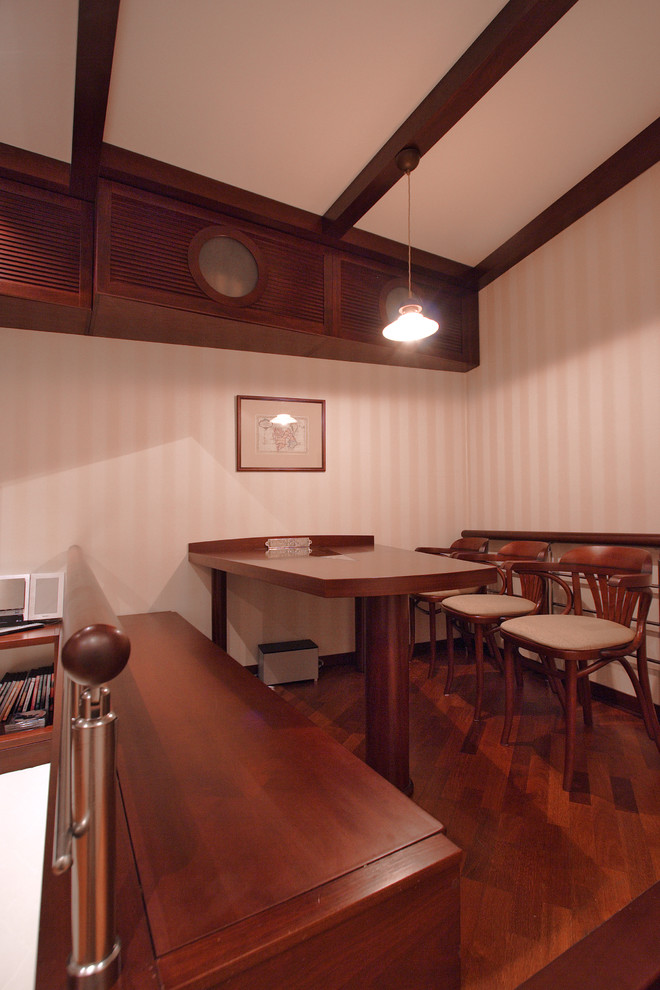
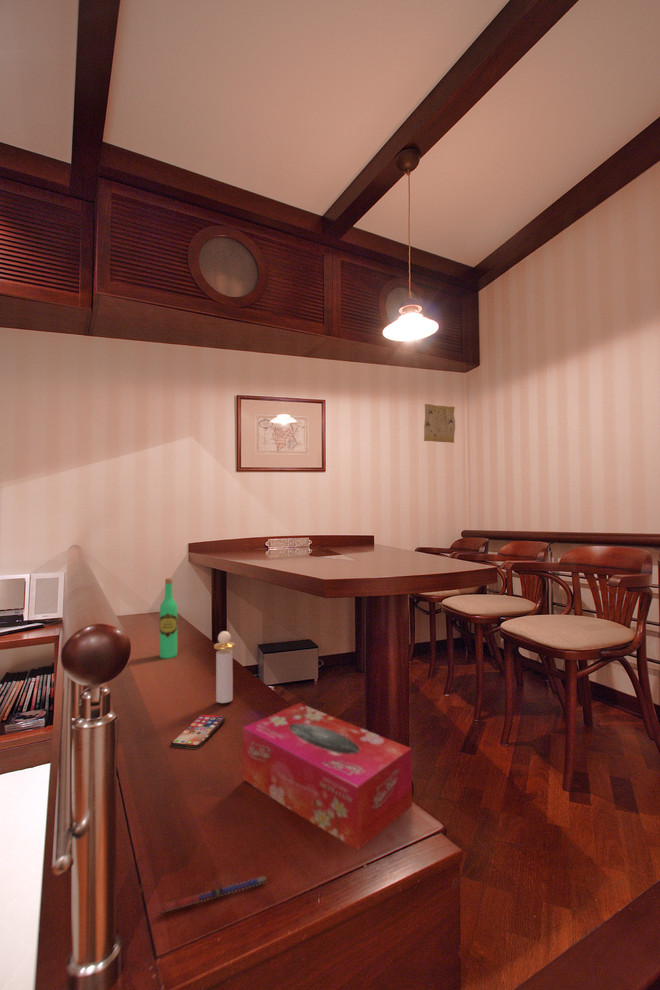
+ wine bottle [159,577,178,660]
+ tissue box [242,702,413,851]
+ smartphone [170,714,226,750]
+ perfume bottle [213,630,236,704]
+ pen [157,875,267,914]
+ map [423,403,456,444]
